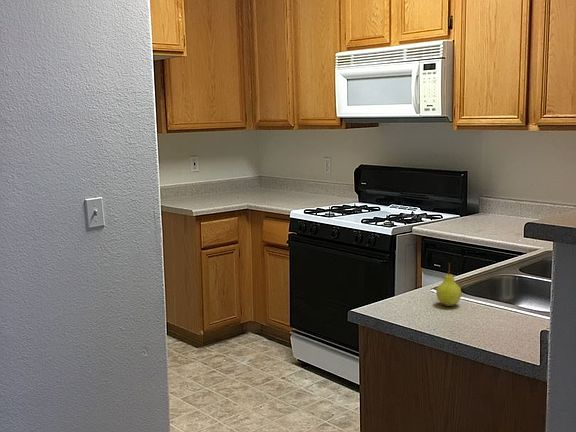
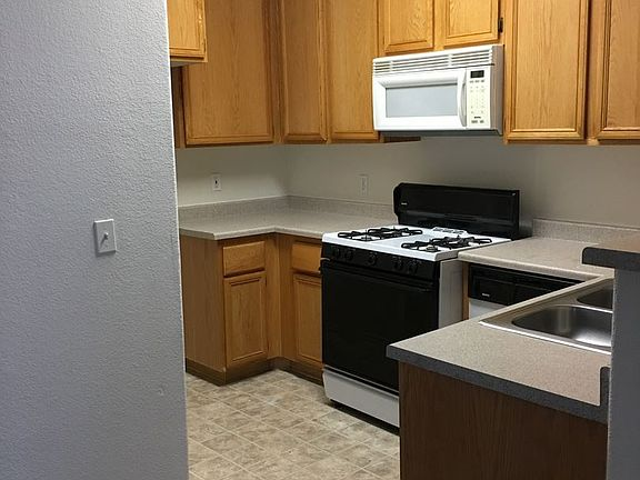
- fruit [435,262,462,307]
